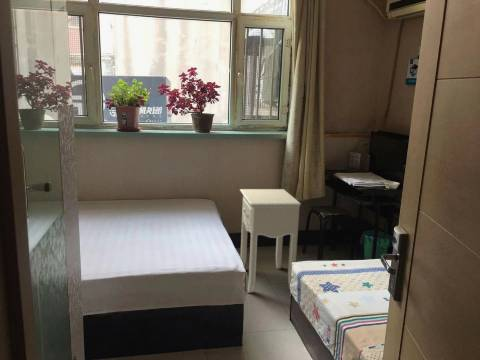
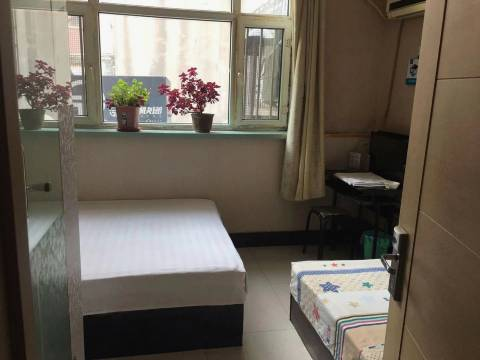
- nightstand [239,188,302,294]
